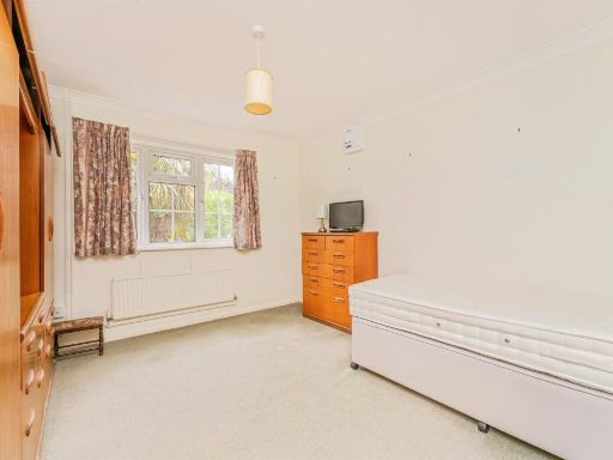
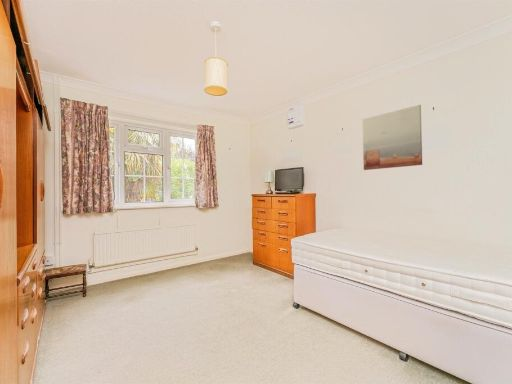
+ wall art [361,104,423,171]
